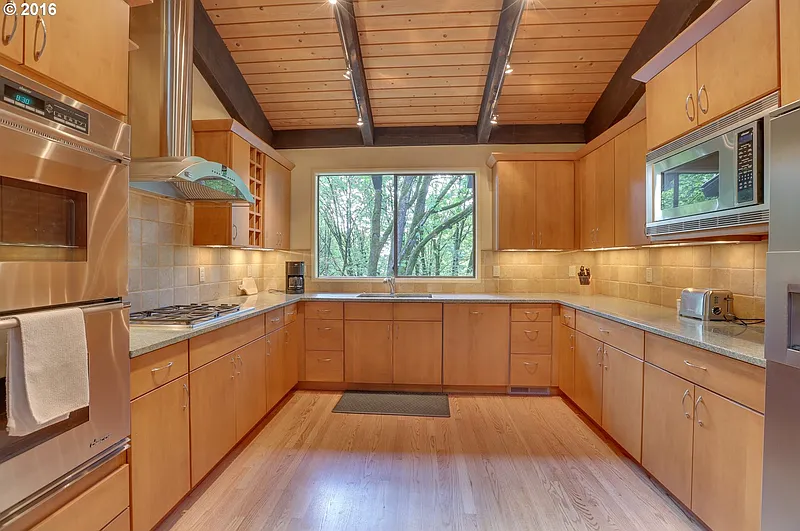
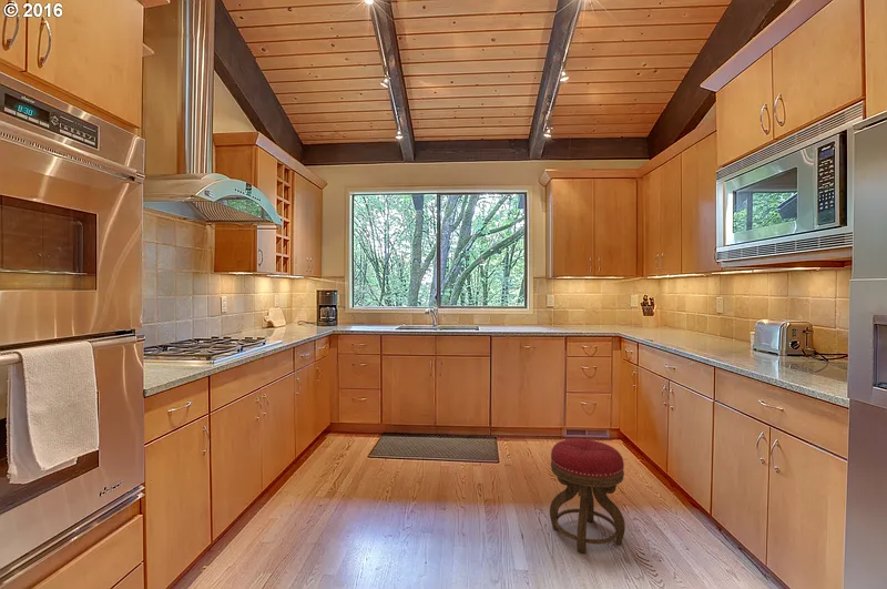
+ stool [549,438,626,554]
